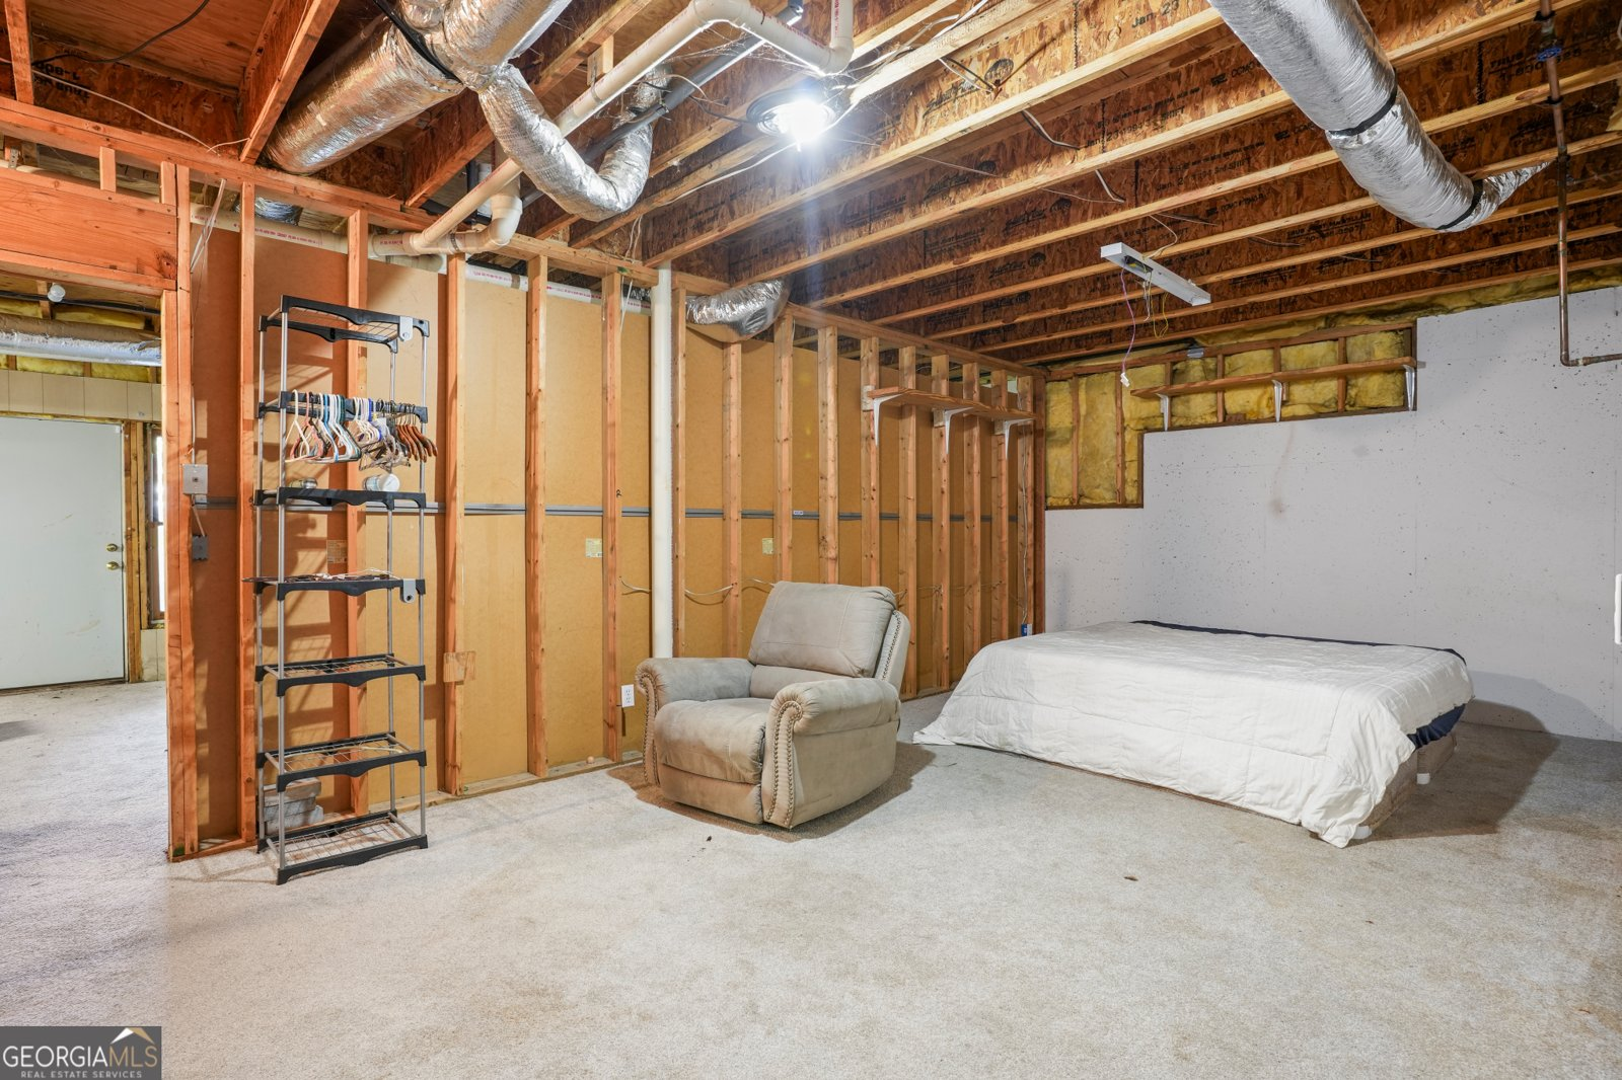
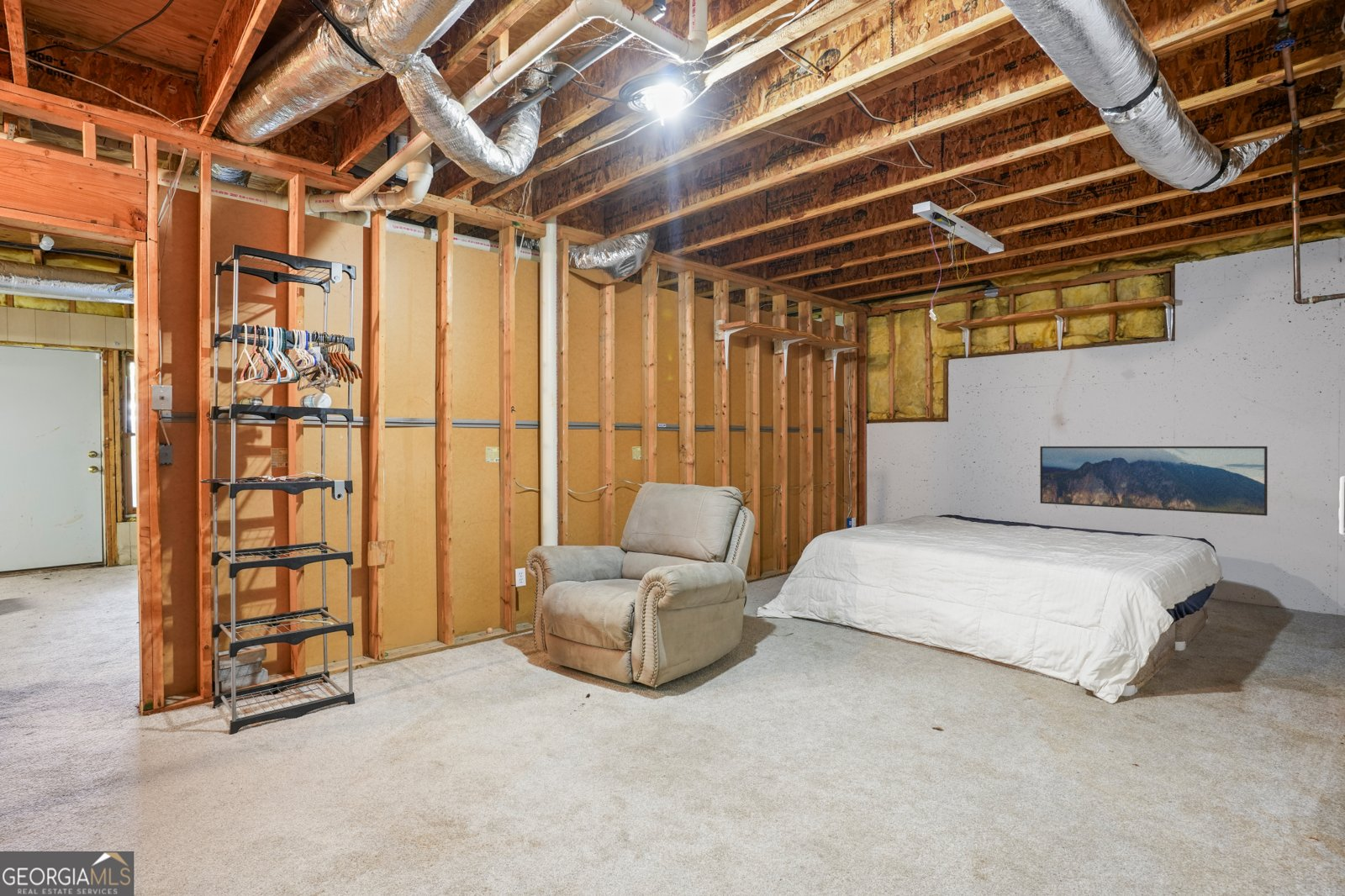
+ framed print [1039,445,1269,517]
